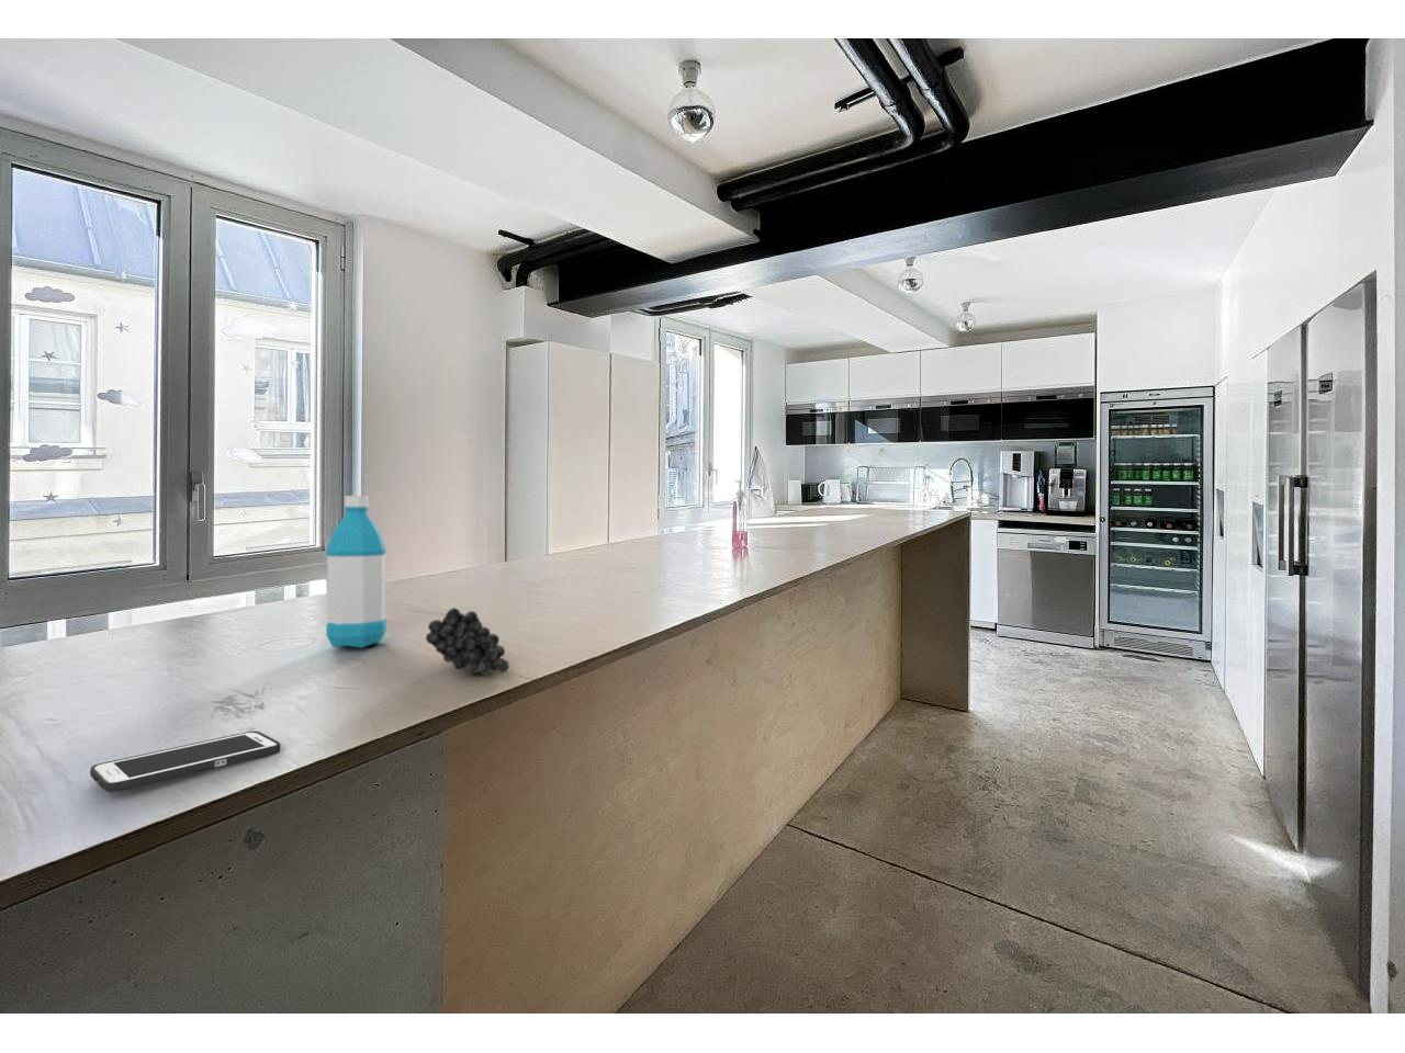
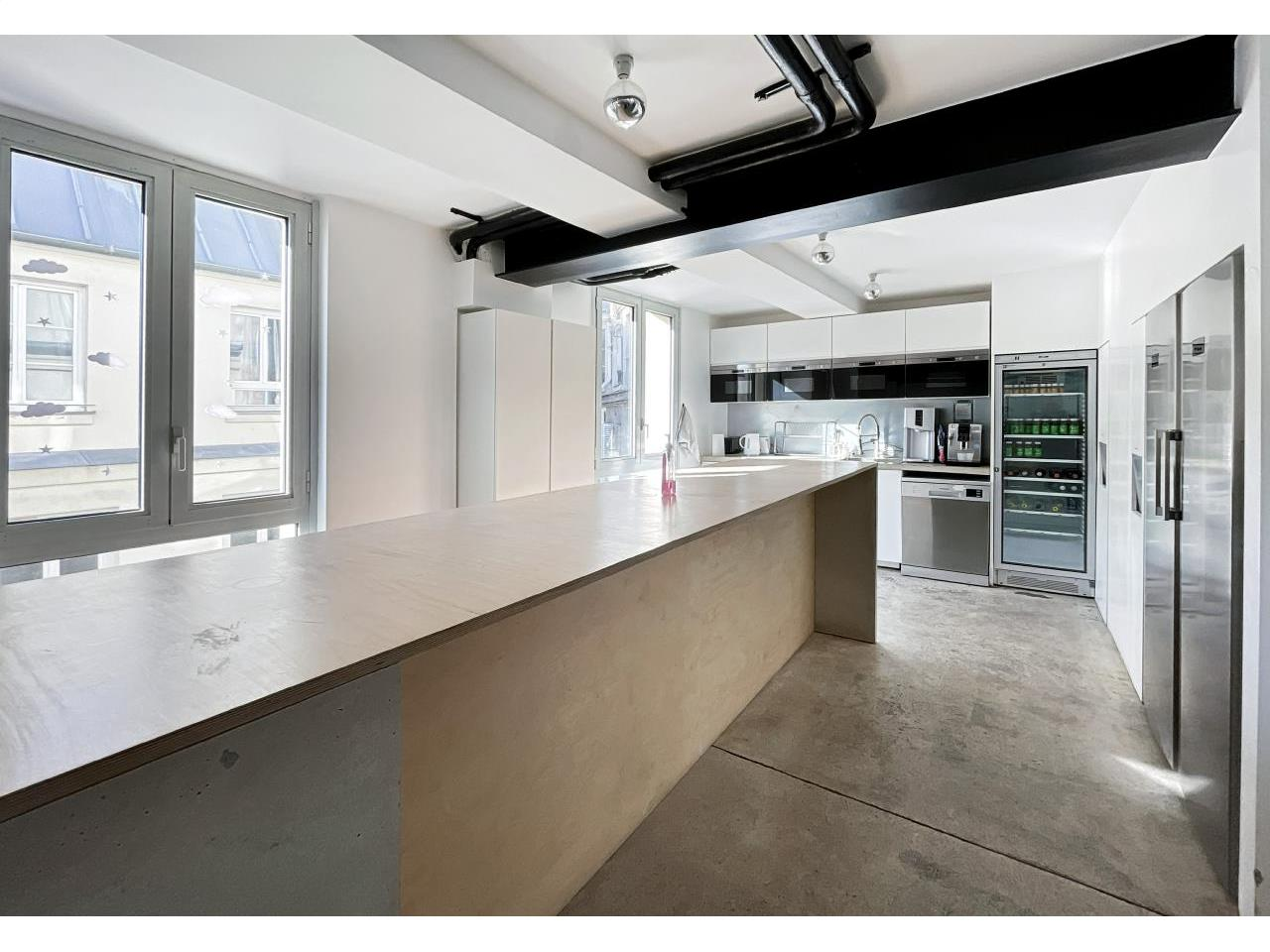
- fruit [425,606,510,676]
- cell phone [89,730,282,793]
- water bottle [325,494,387,649]
